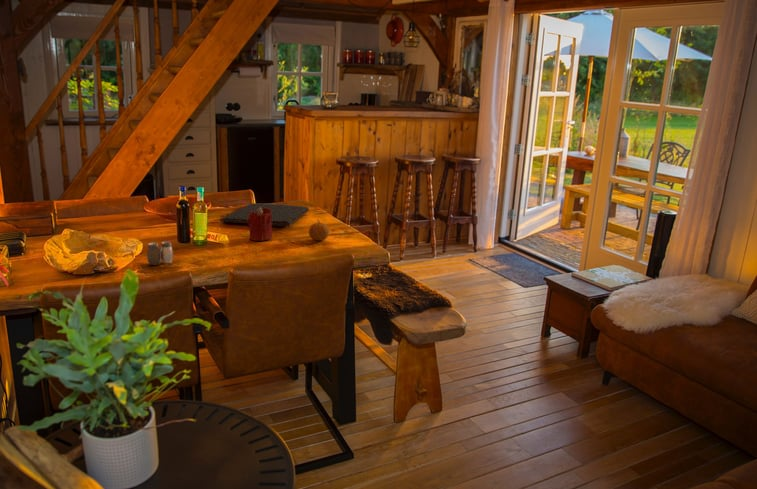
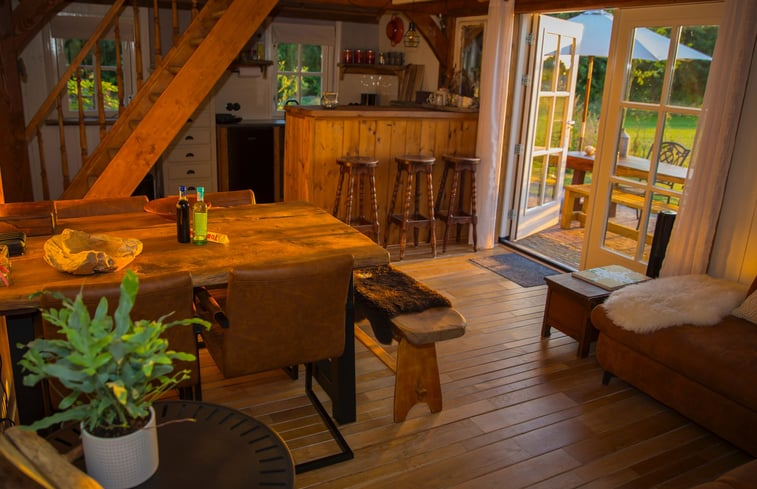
- candle [247,207,273,242]
- fruit [308,218,330,241]
- cutting board [219,202,310,227]
- salt and pepper shaker [146,240,174,266]
